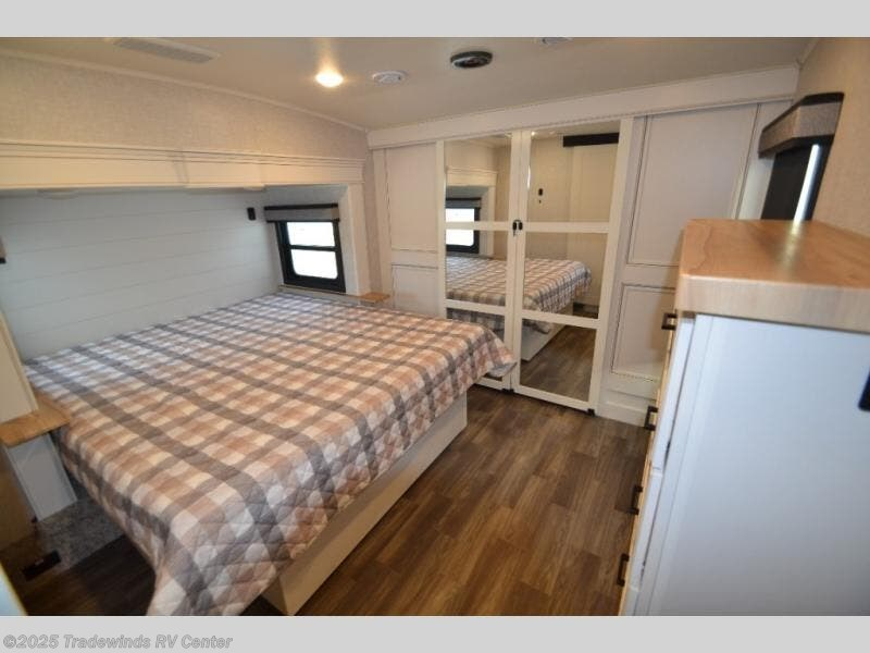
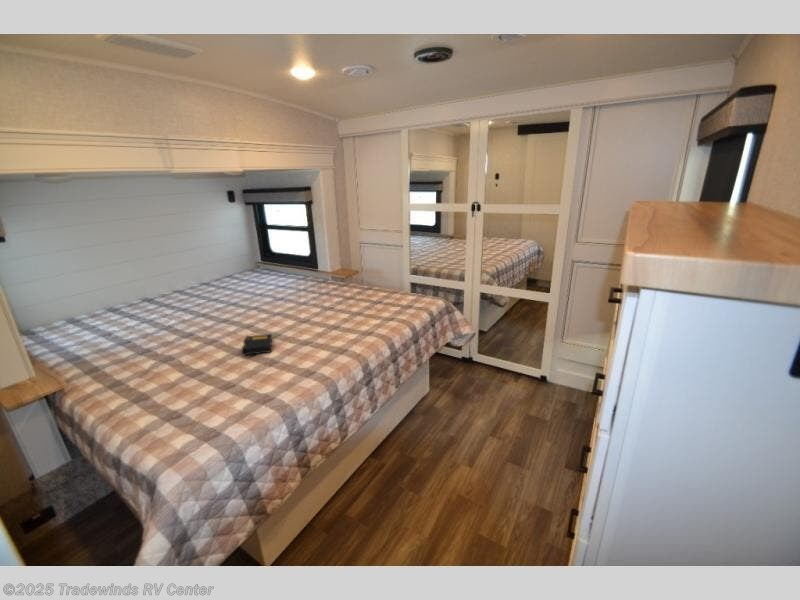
+ book [240,333,273,357]
